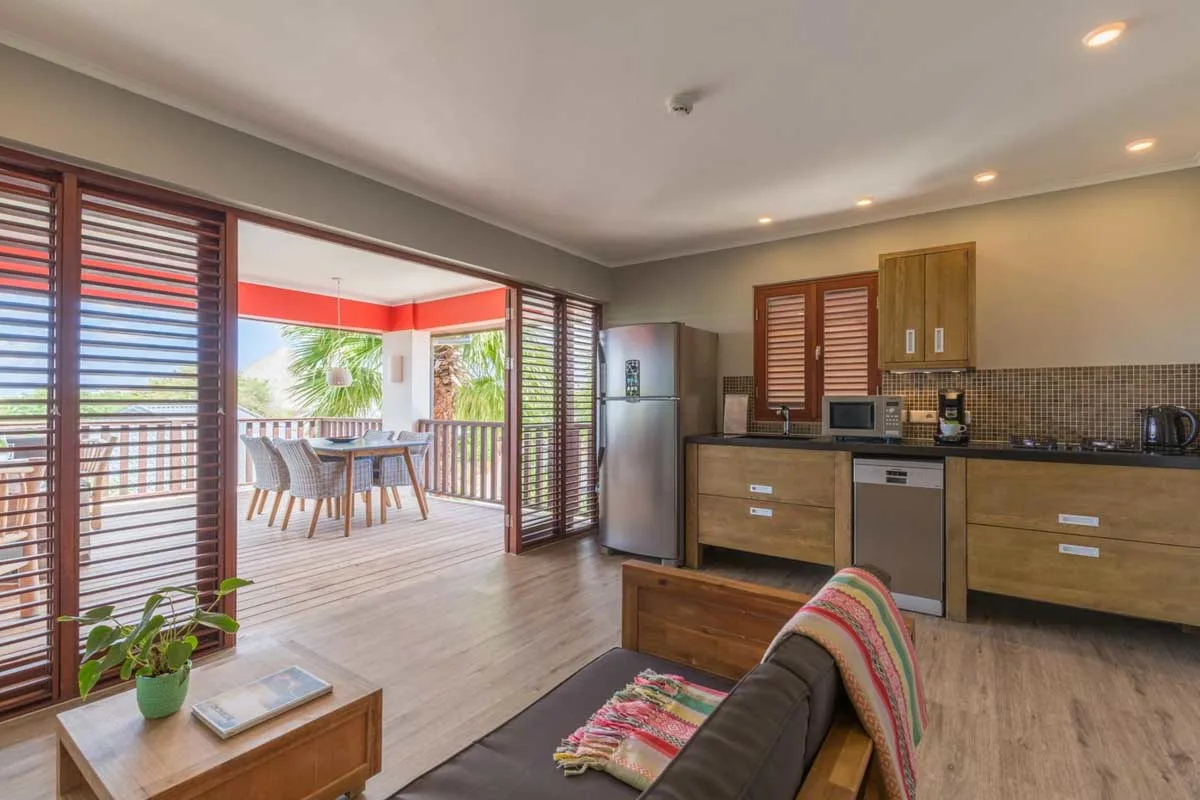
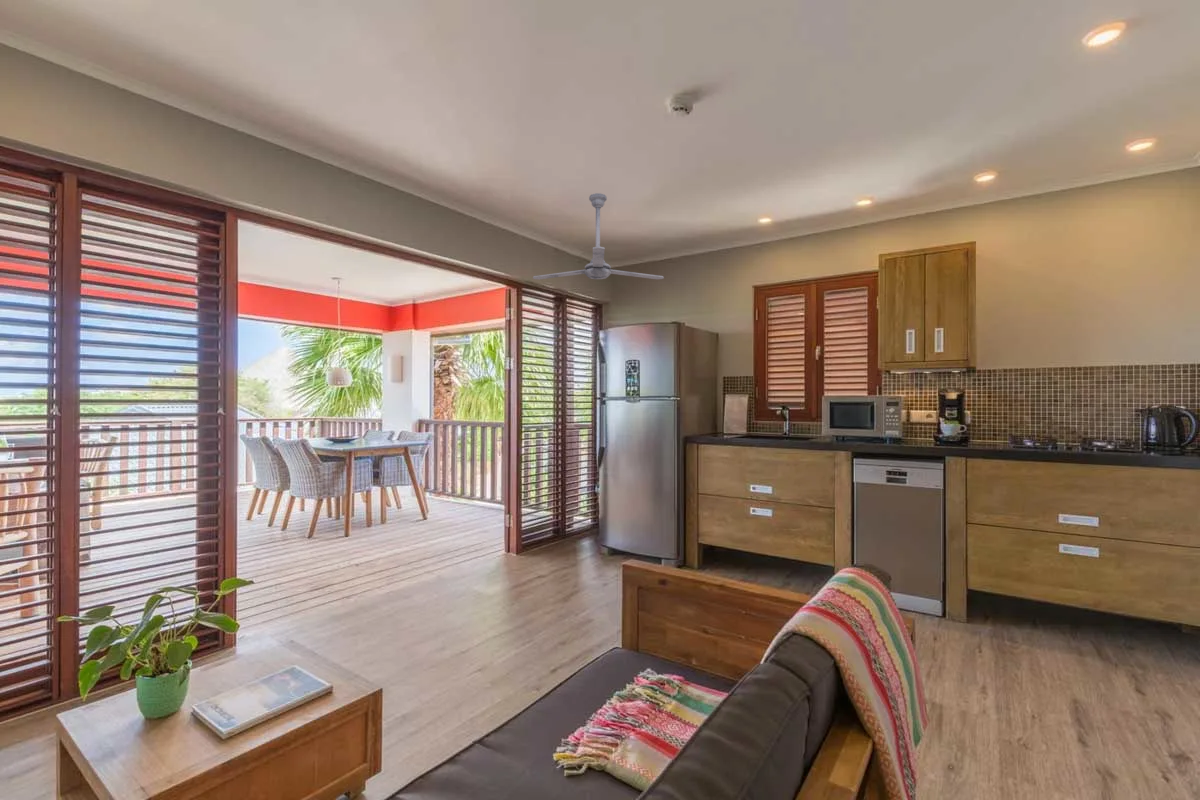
+ ceiling fan [532,192,665,280]
